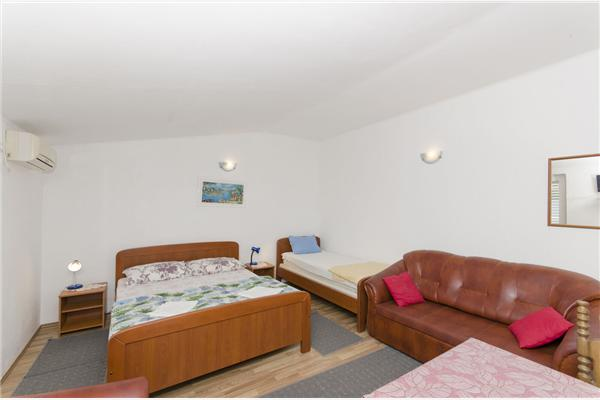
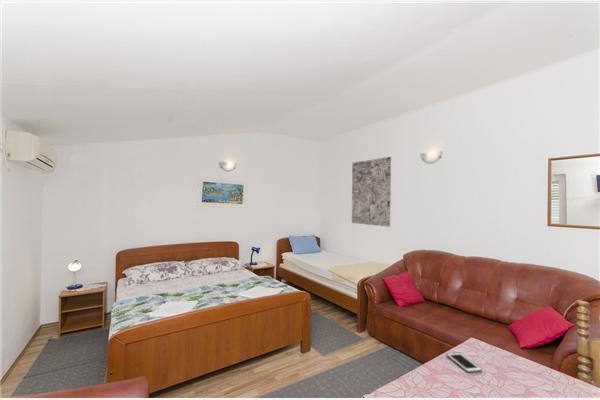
+ wall art [351,156,392,228]
+ cell phone [446,352,483,374]
